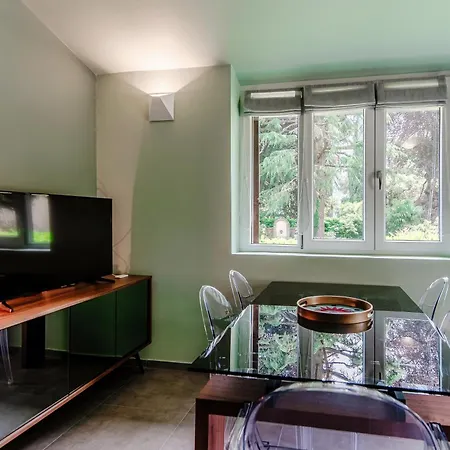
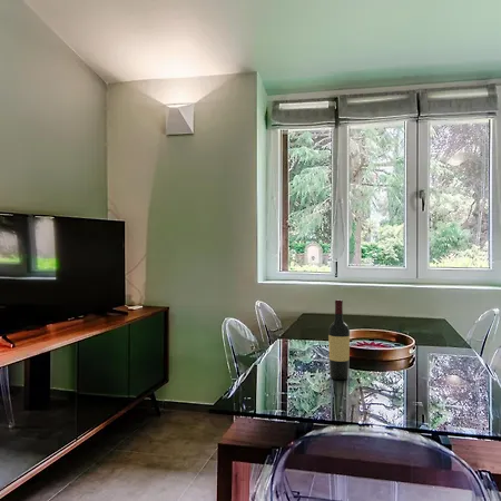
+ wine bottle [327,298,351,381]
